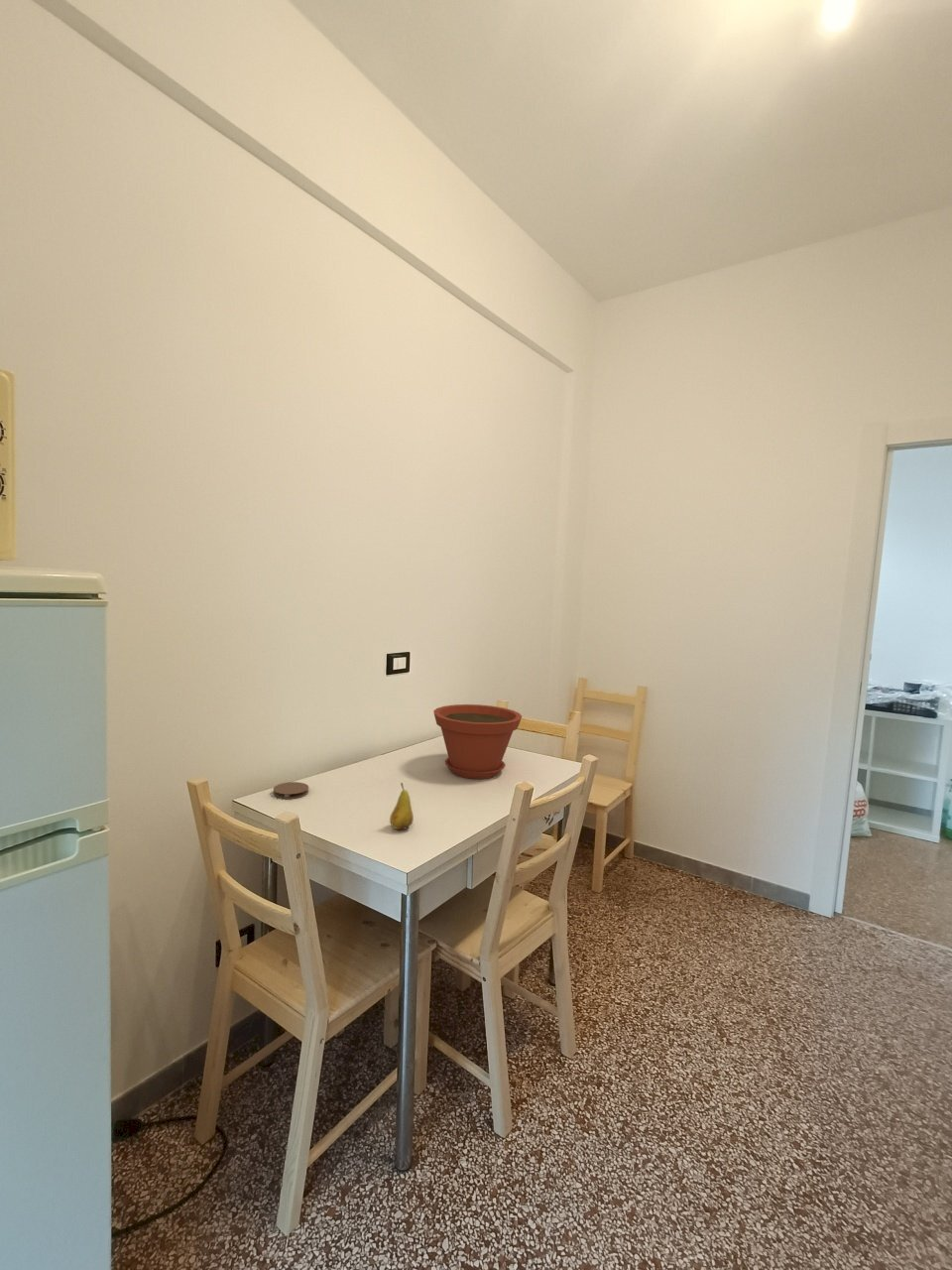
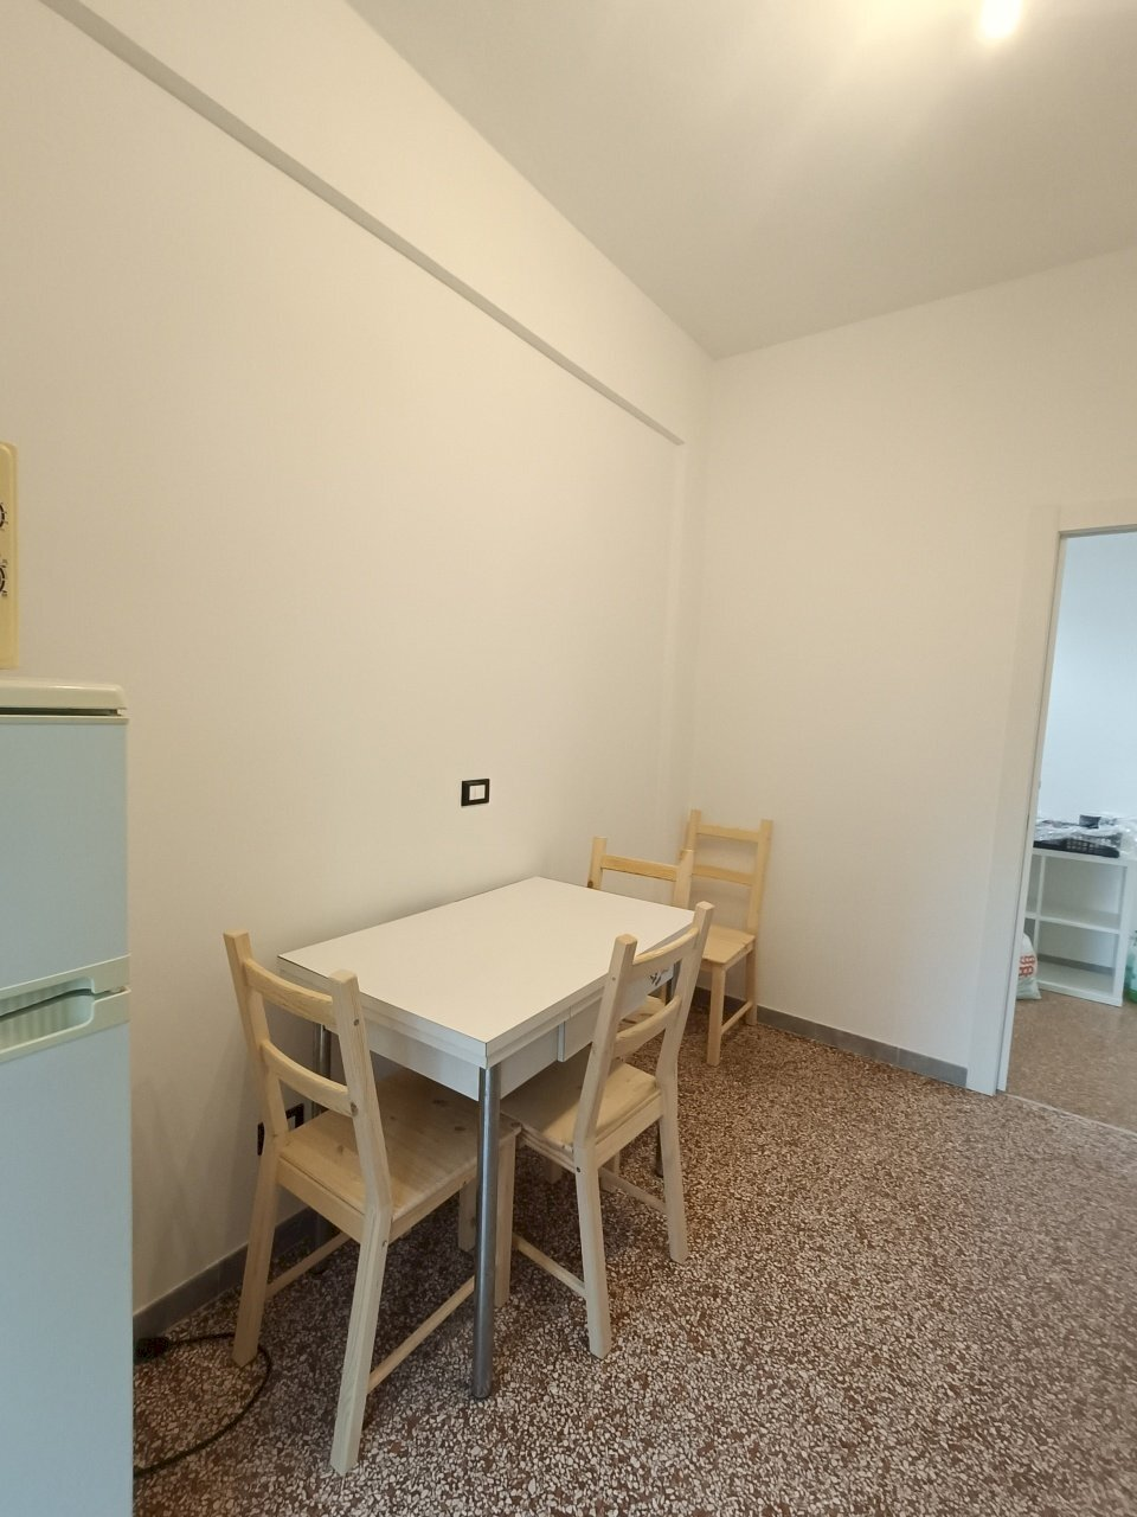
- fruit [389,782,415,830]
- plant pot [432,703,523,780]
- coaster [273,781,309,800]
